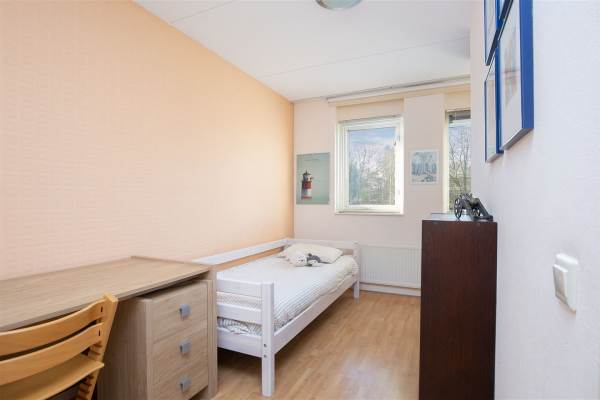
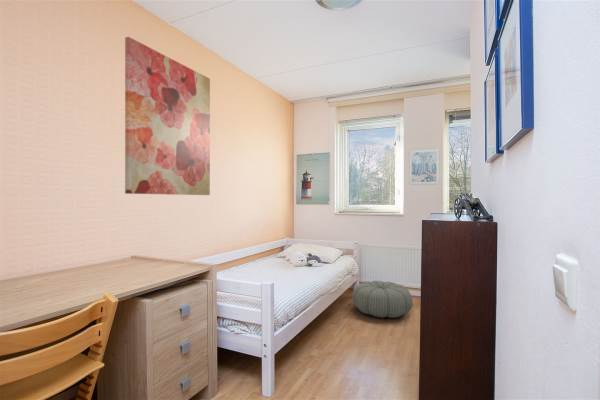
+ pouf [351,280,414,319]
+ wall art [124,36,211,196]
